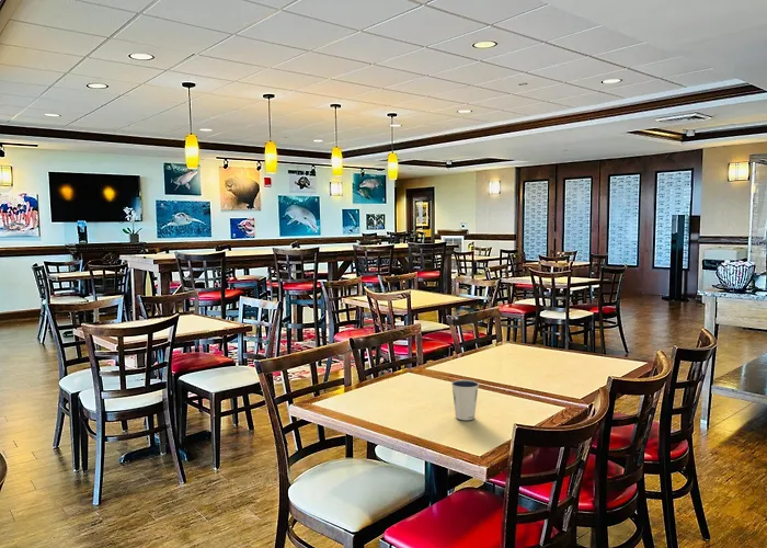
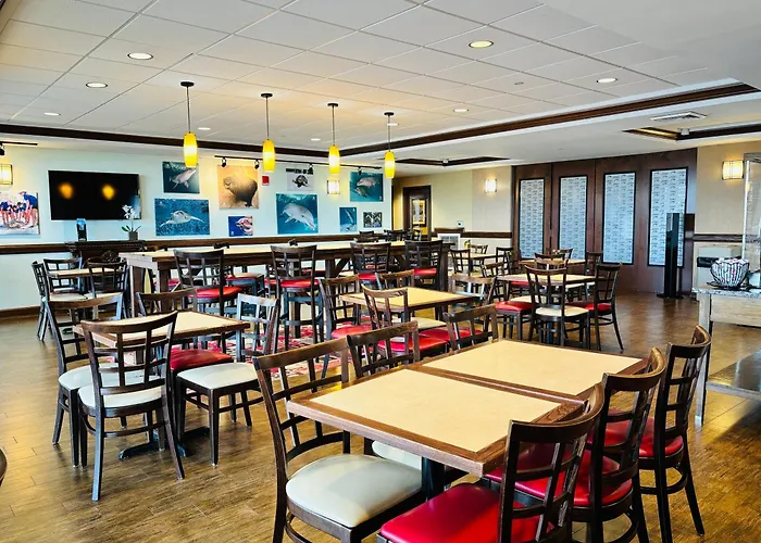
- dixie cup [450,379,480,421]
